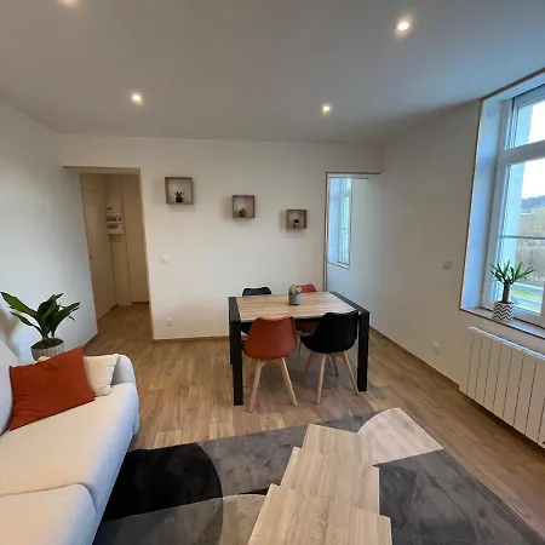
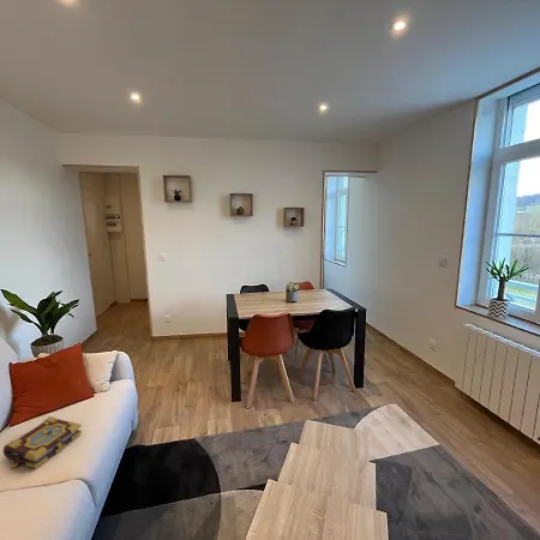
+ book [2,415,83,469]
